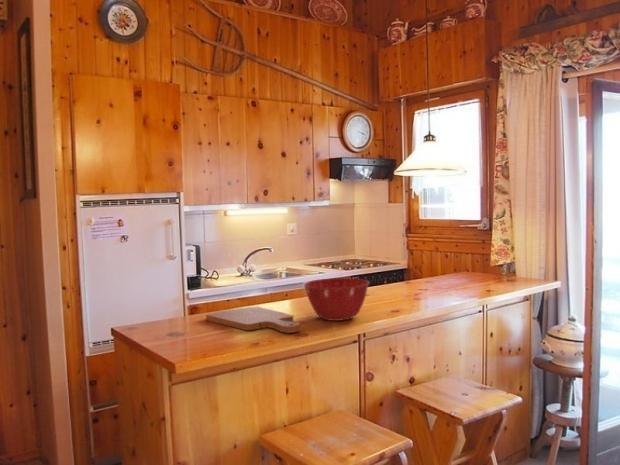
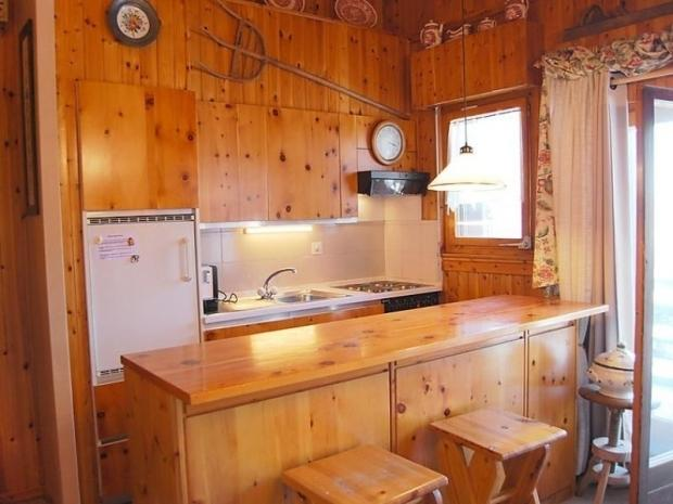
- cutting board [205,305,301,334]
- mixing bowl [302,277,370,322]
